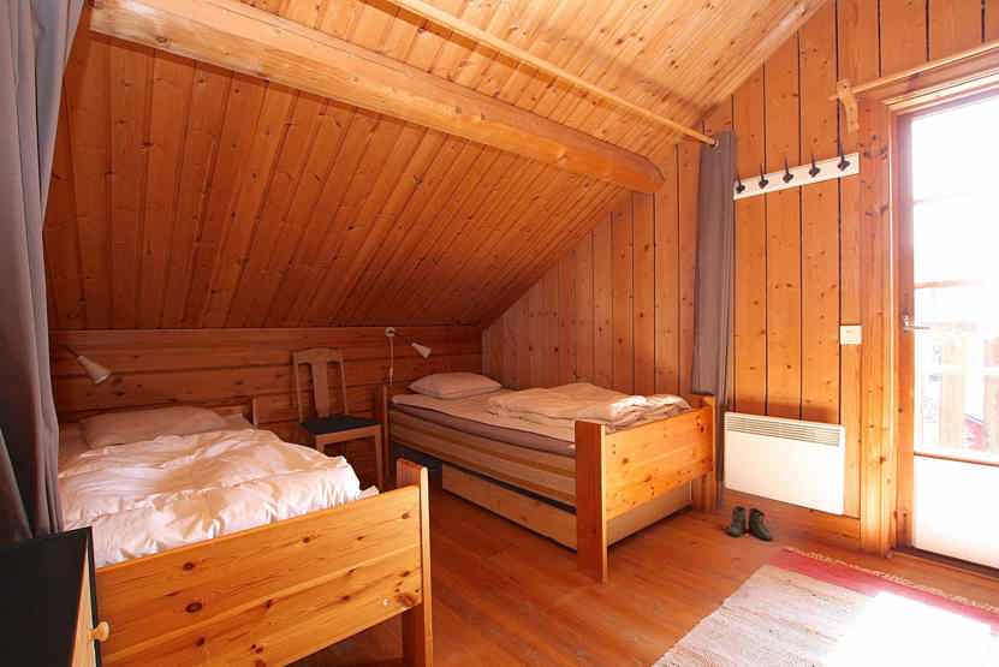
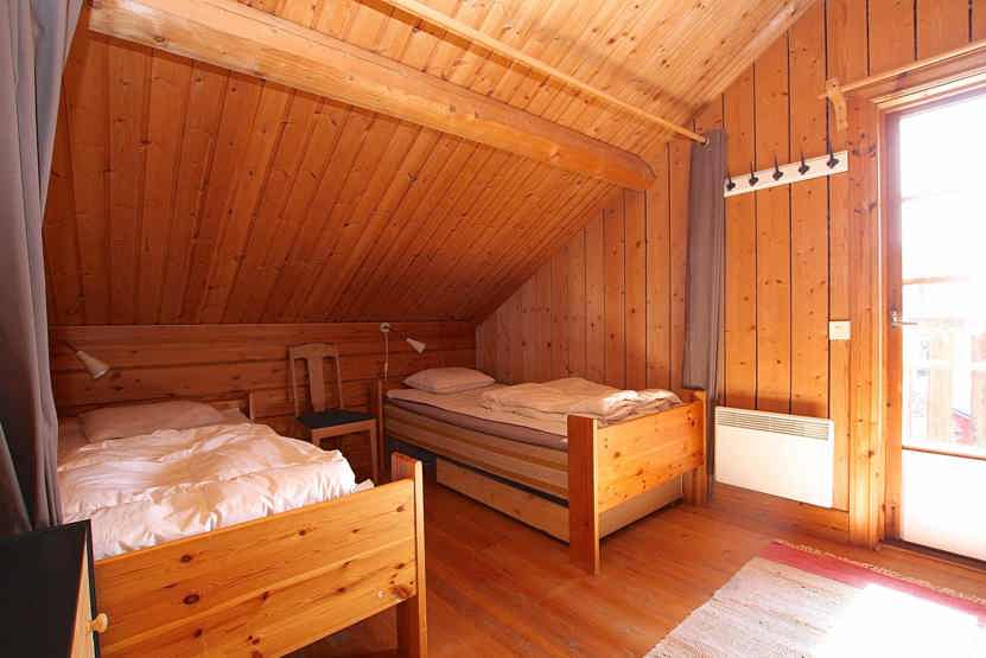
- boots [726,505,774,542]
